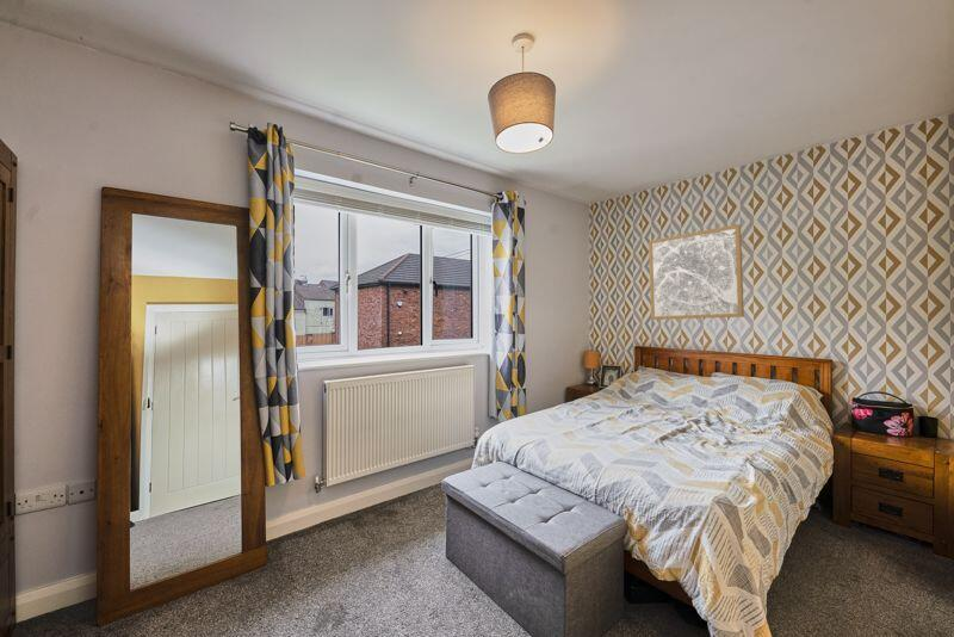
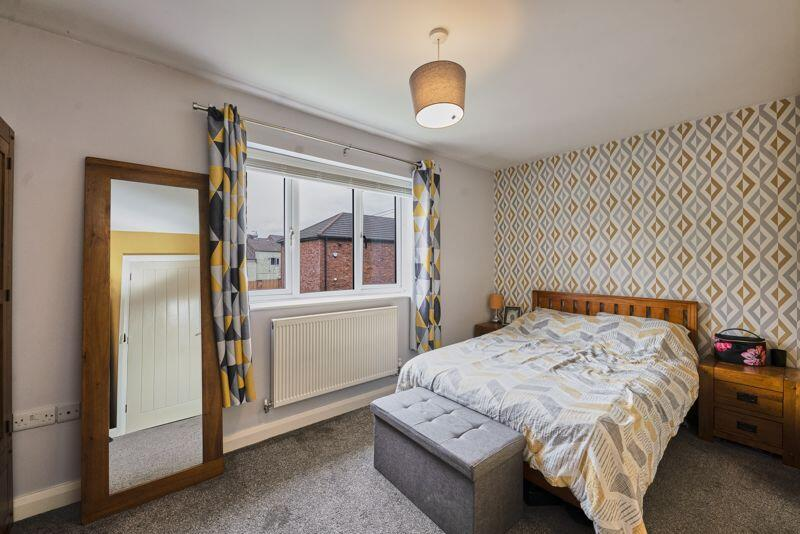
- wall art [648,223,745,321]
